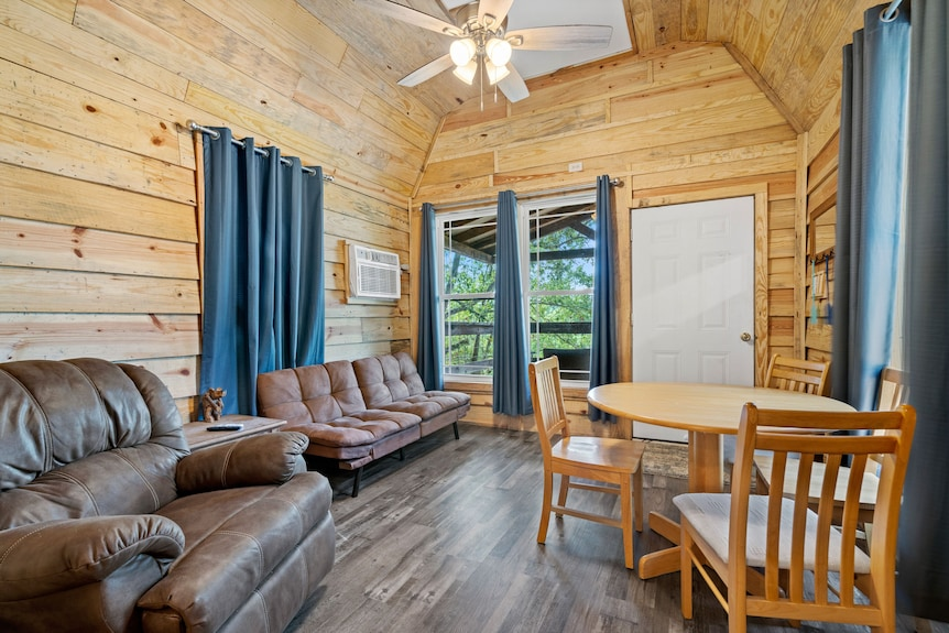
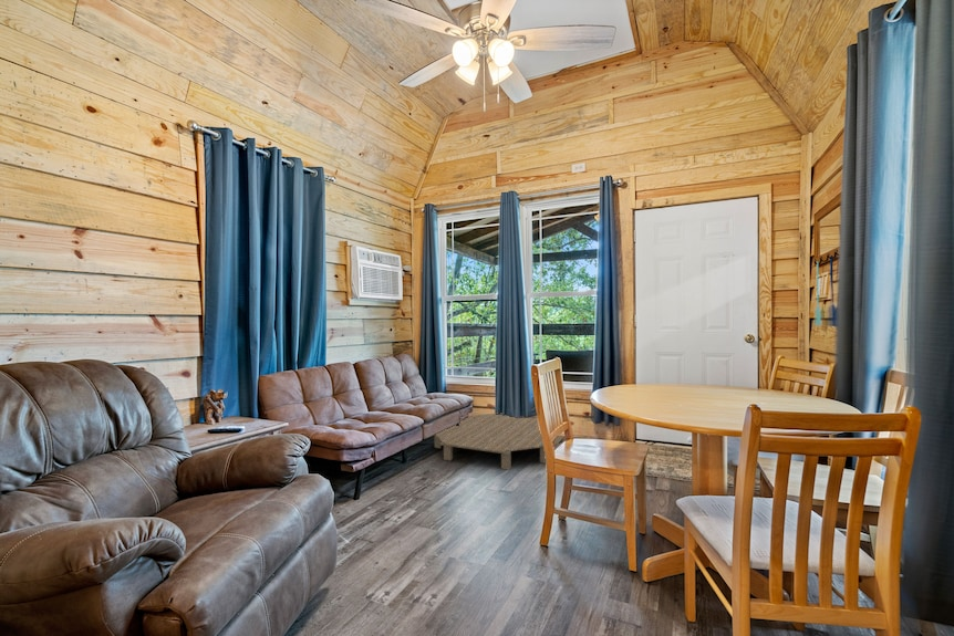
+ coffee table [434,413,566,470]
